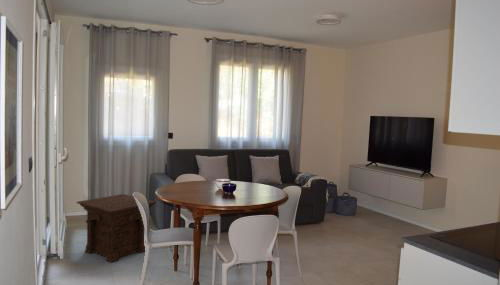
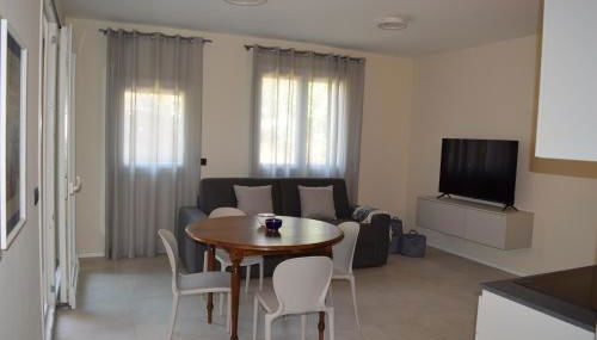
- side table [76,193,158,263]
